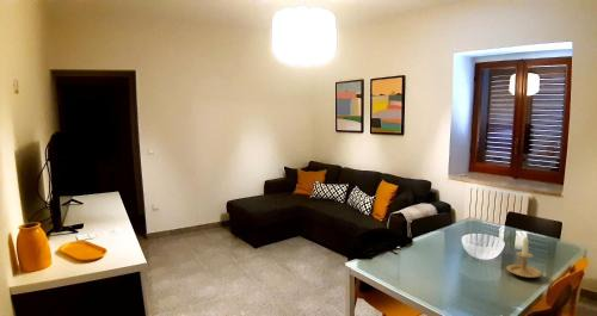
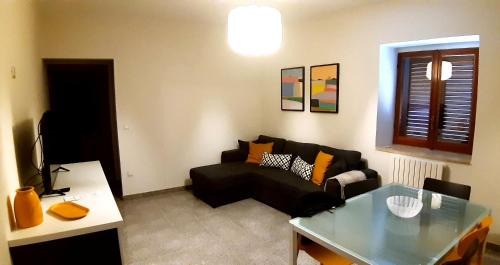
- candle holder [505,236,543,279]
